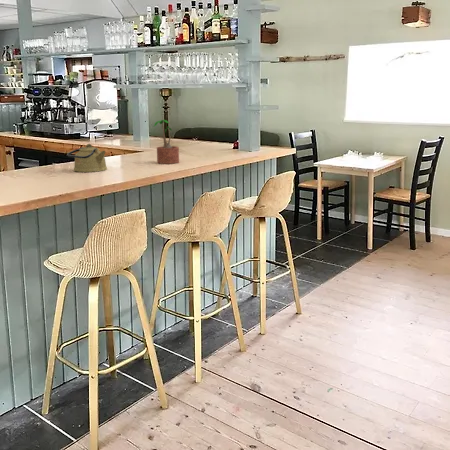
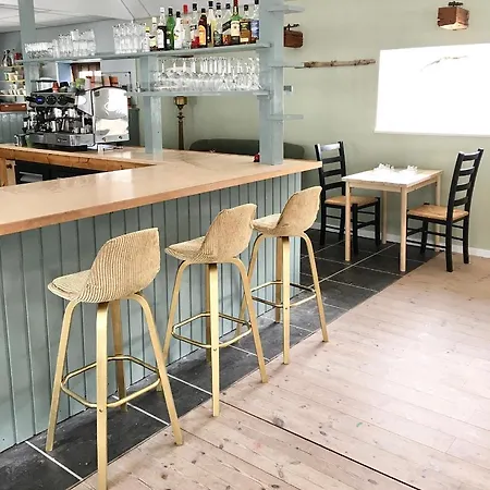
- potted plant [153,119,180,165]
- kettle [66,143,108,173]
